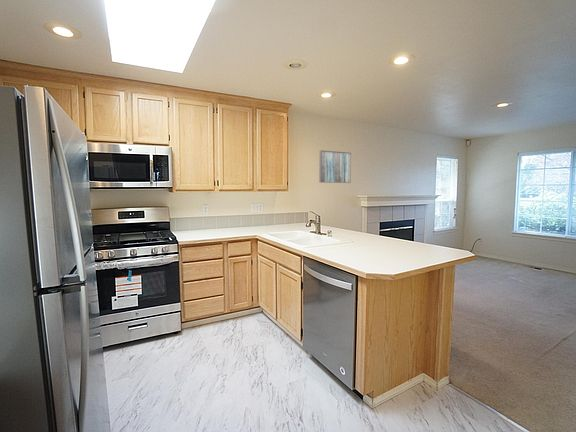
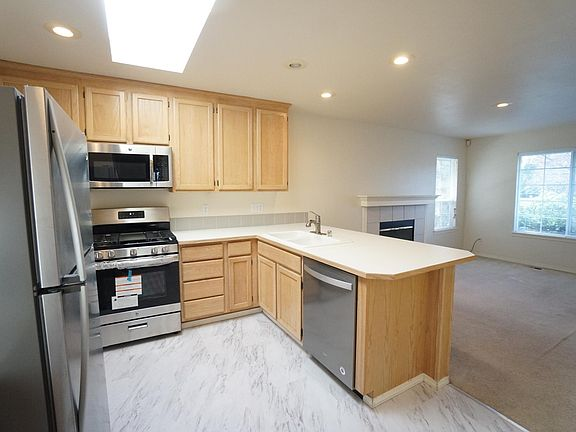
- wall art [318,149,352,184]
